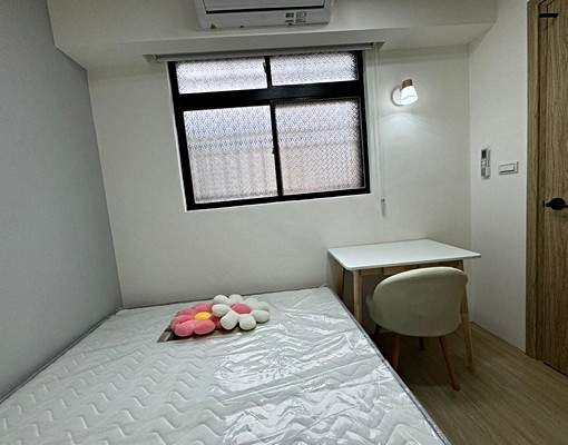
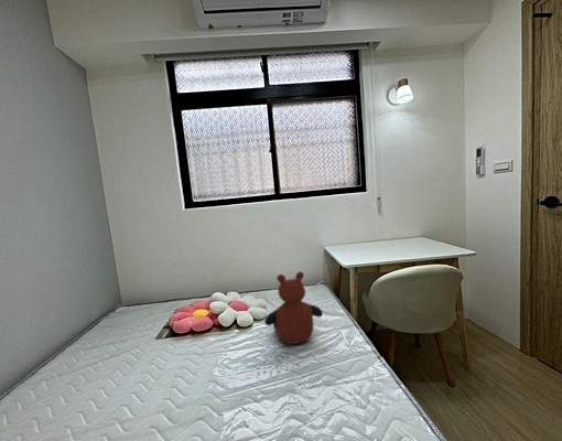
+ teddy bear [263,270,324,345]
